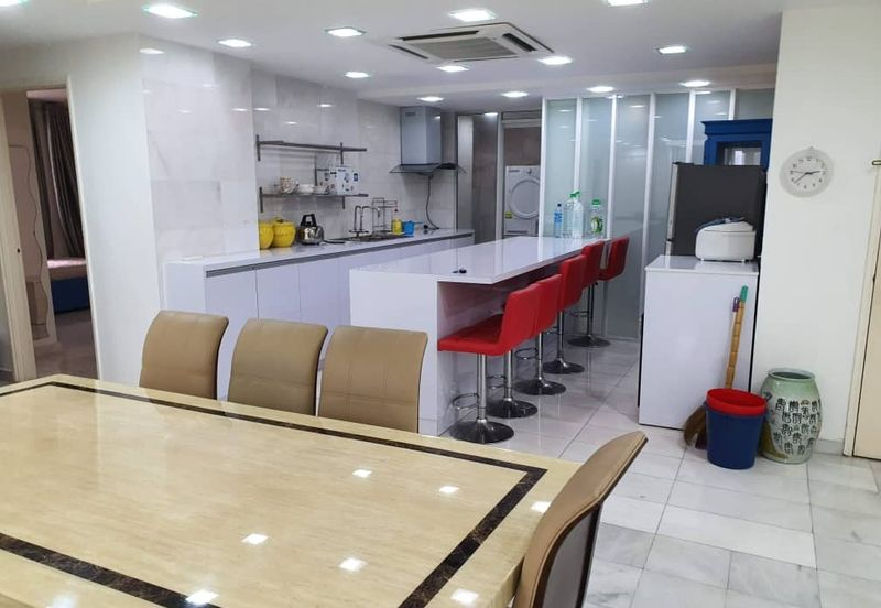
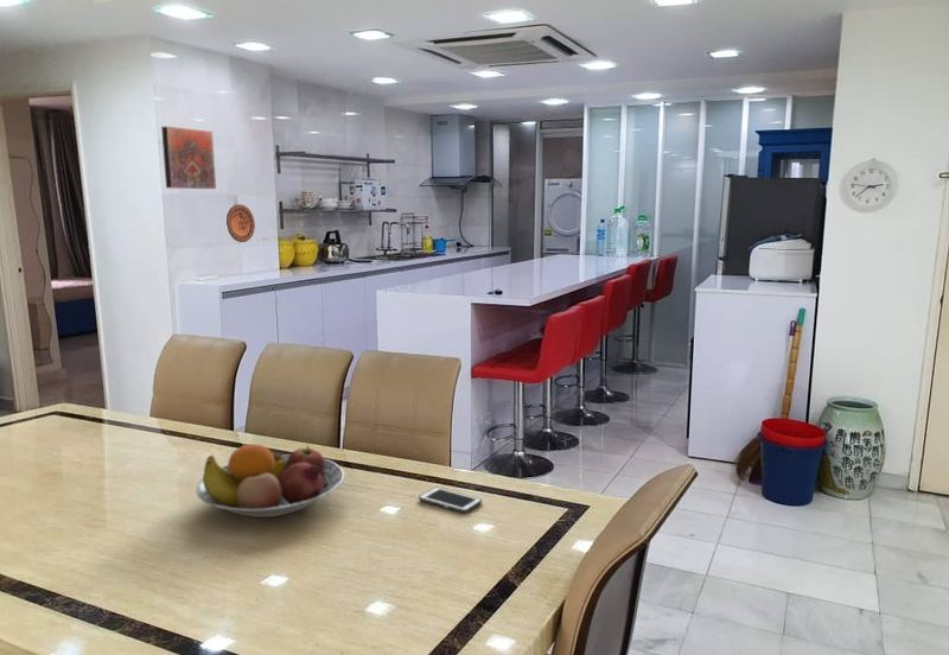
+ cell phone [418,487,483,514]
+ decorative tile [160,126,217,190]
+ decorative plate [225,203,256,243]
+ fruit bowl [195,443,345,519]
